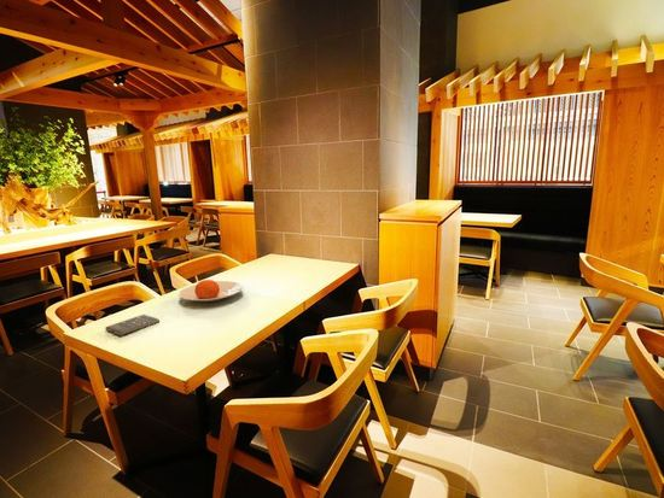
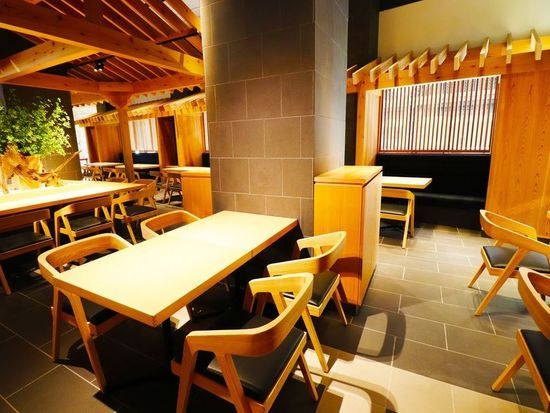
- smartphone [104,314,161,336]
- plate [177,279,244,303]
